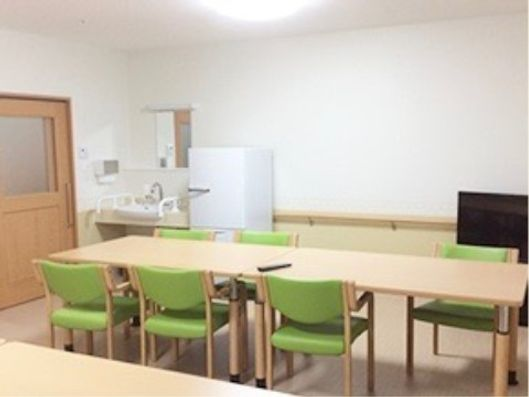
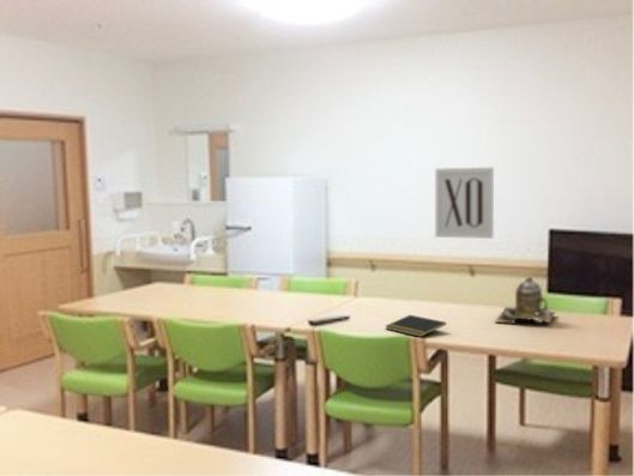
+ wall art [434,167,495,240]
+ teapot [494,275,557,325]
+ notepad [385,314,447,338]
